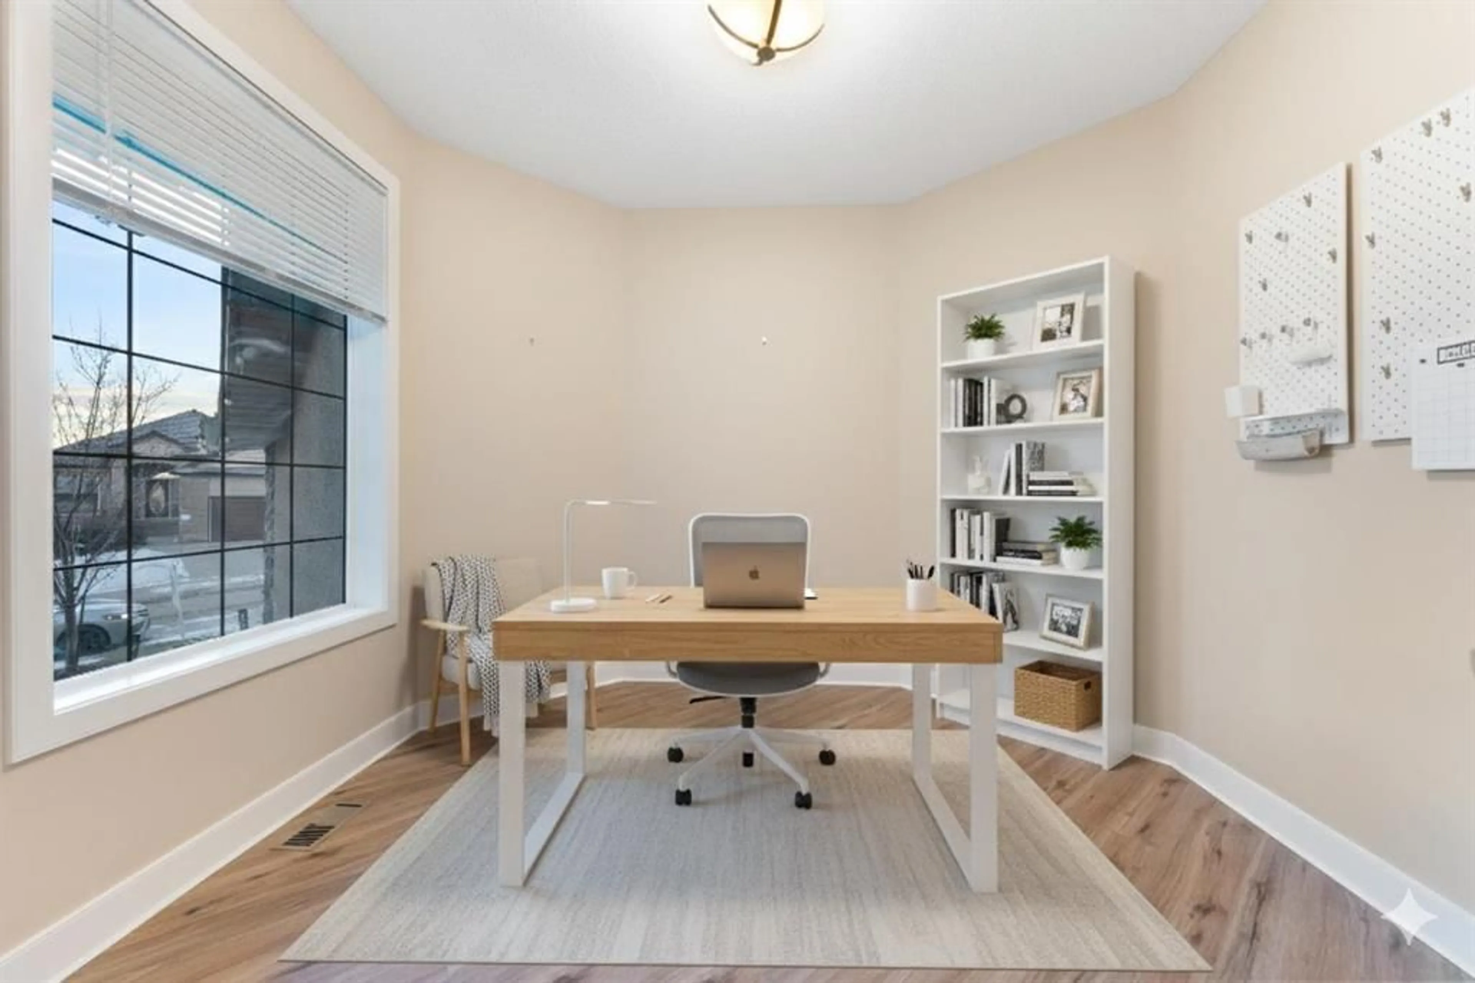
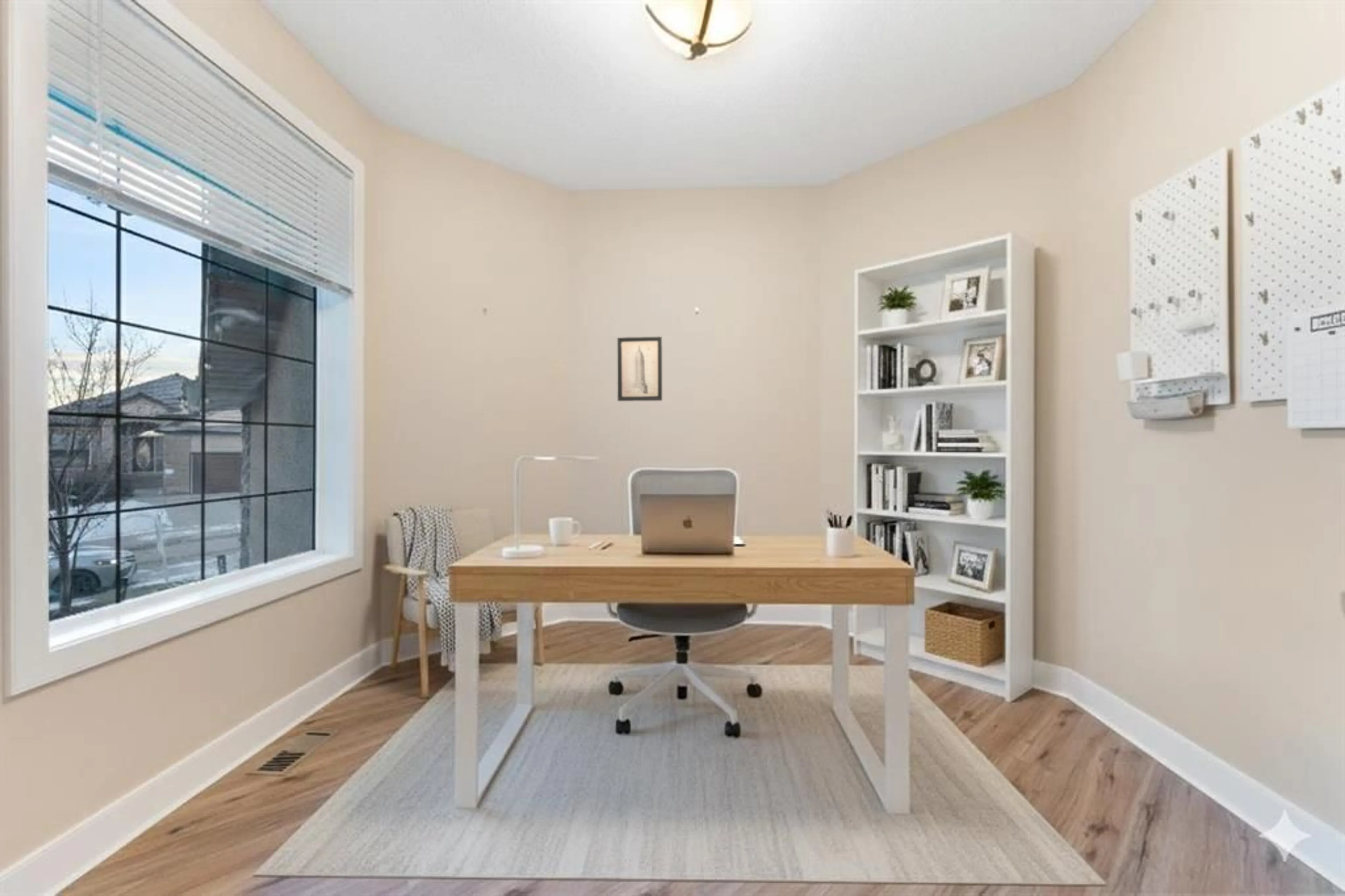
+ wall art [617,336,662,401]
